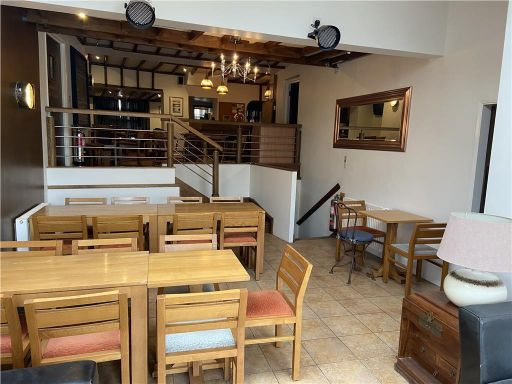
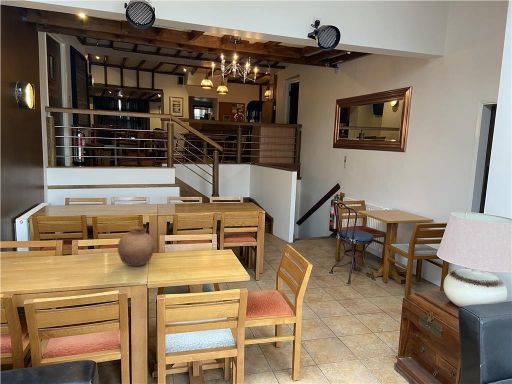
+ pottery [116,225,156,267]
